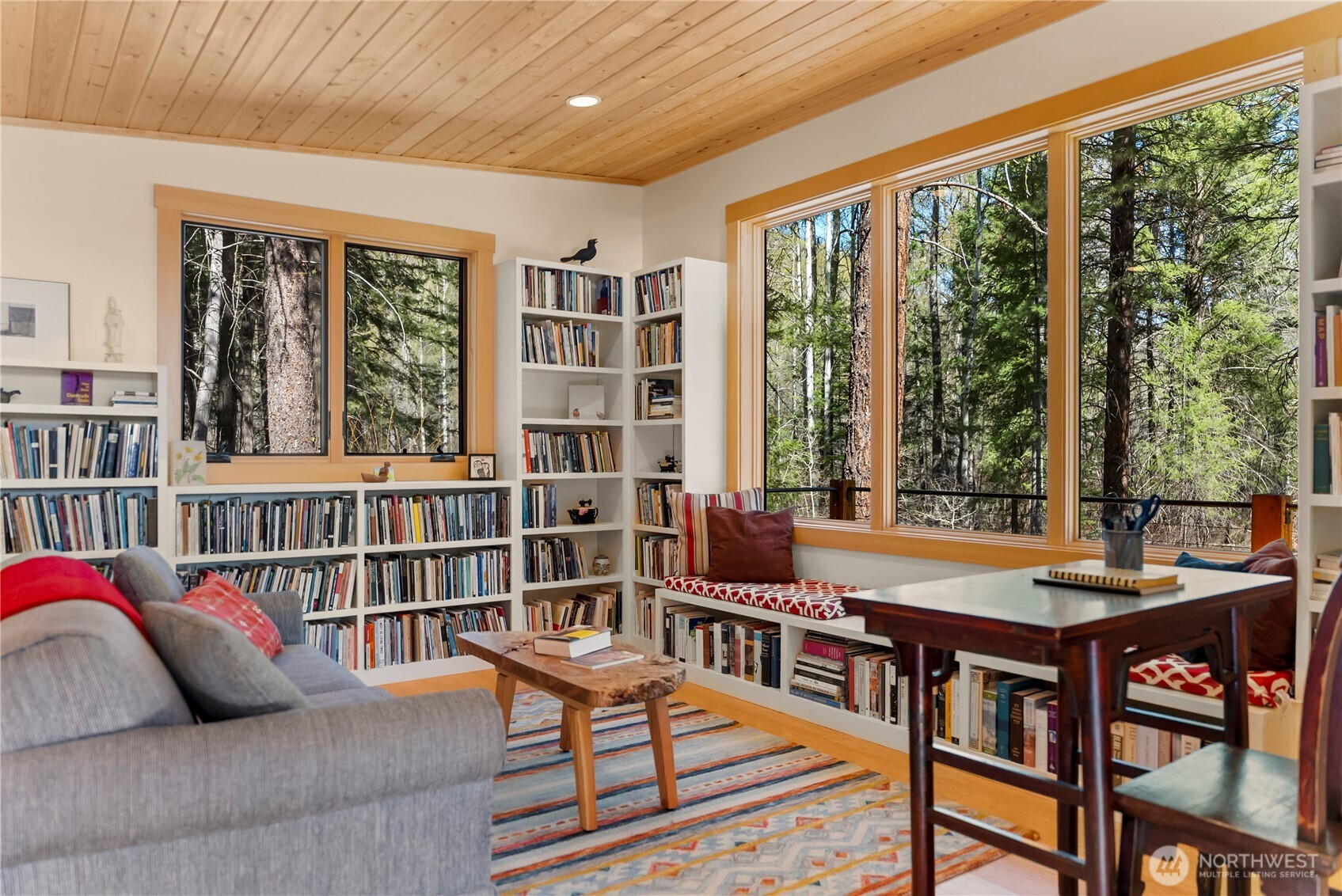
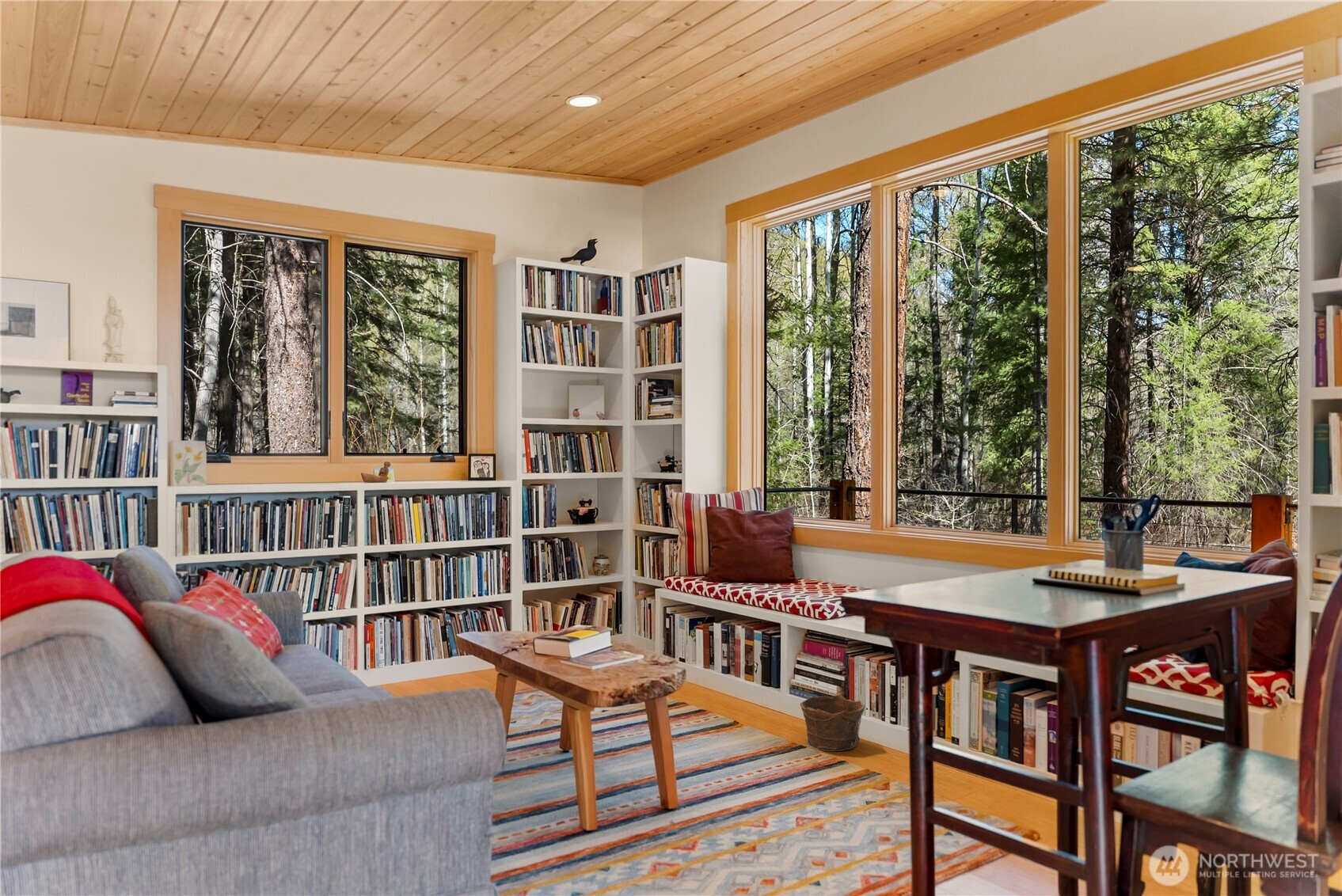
+ clay pot [800,694,866,752]
